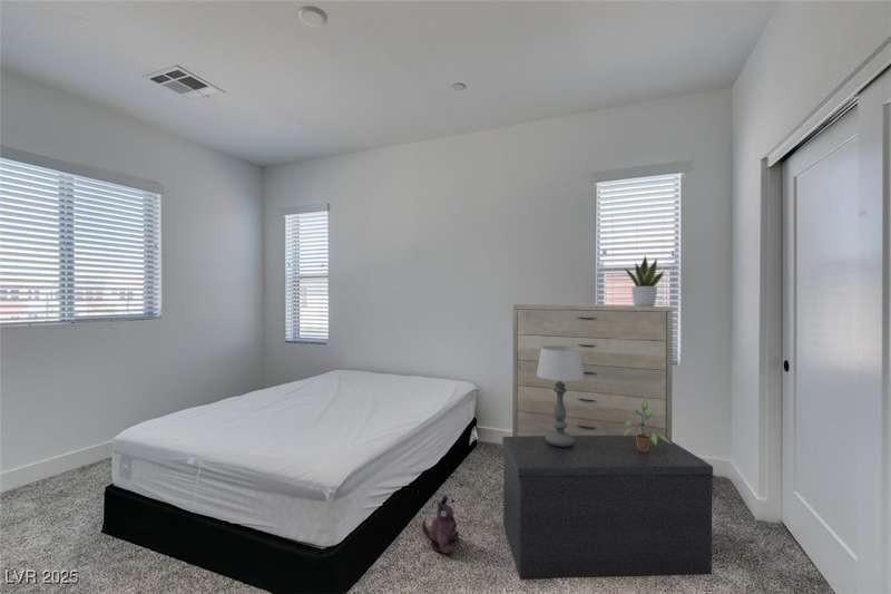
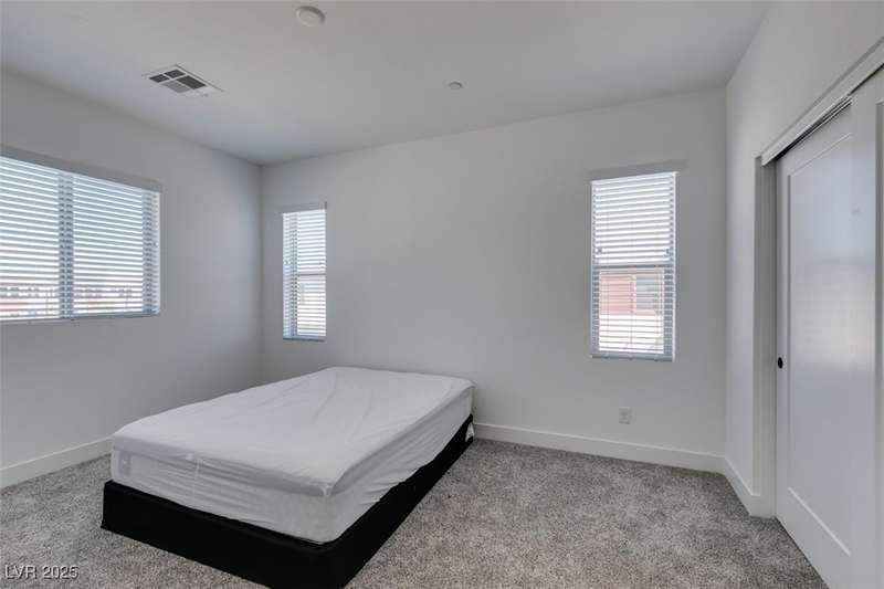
- potted plant [623,254,665,306]
- potted plant [624,398,670,451]
- dresser [511,303,674,441]
- bench [501,436,715,580]
- table lamp [537,345,585,447]
- plush toy [421,495,460,555]
